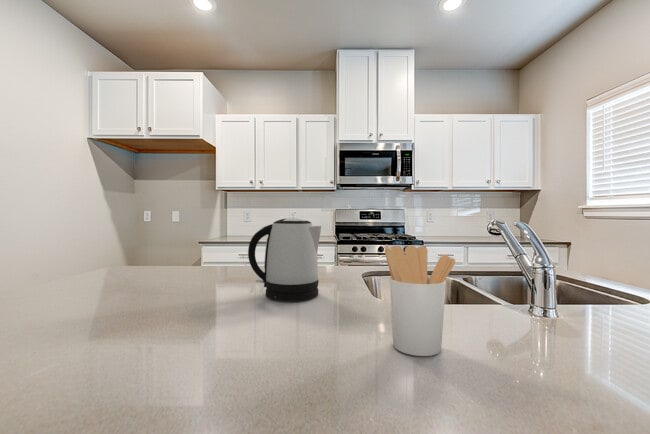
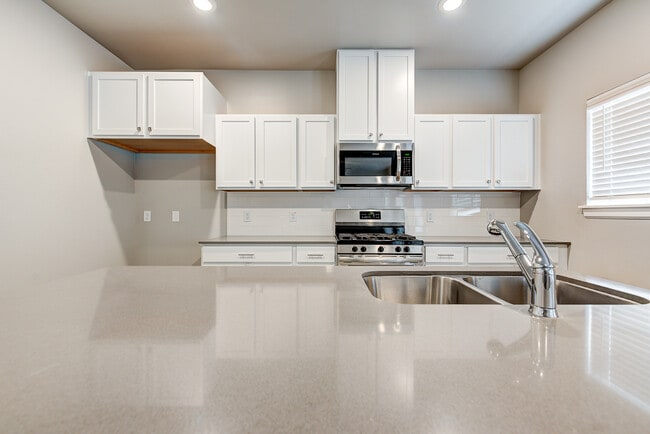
- kettle [247,217,322,302]
- utensil holder [384,244,456,357]
